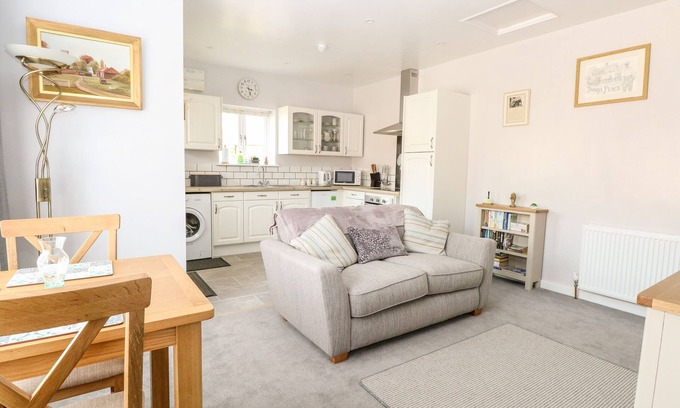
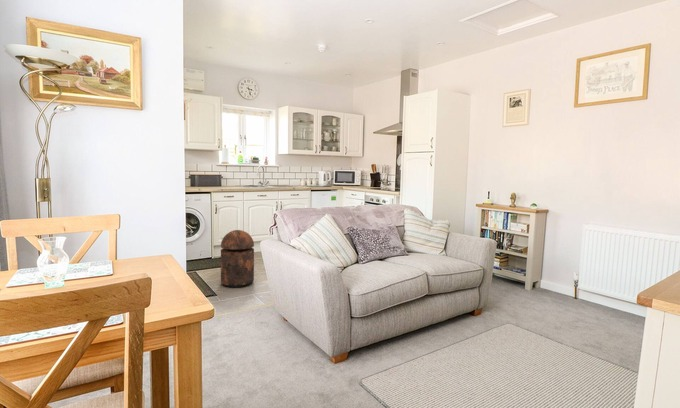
+ trash can [220,229,255,289]
